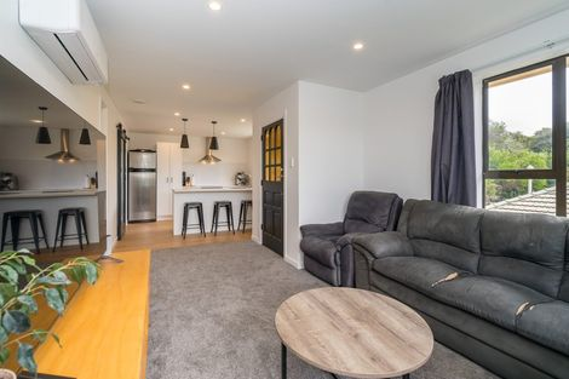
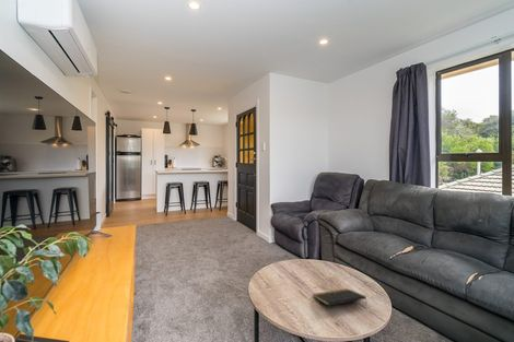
+ notepad [312,287,369,307]
